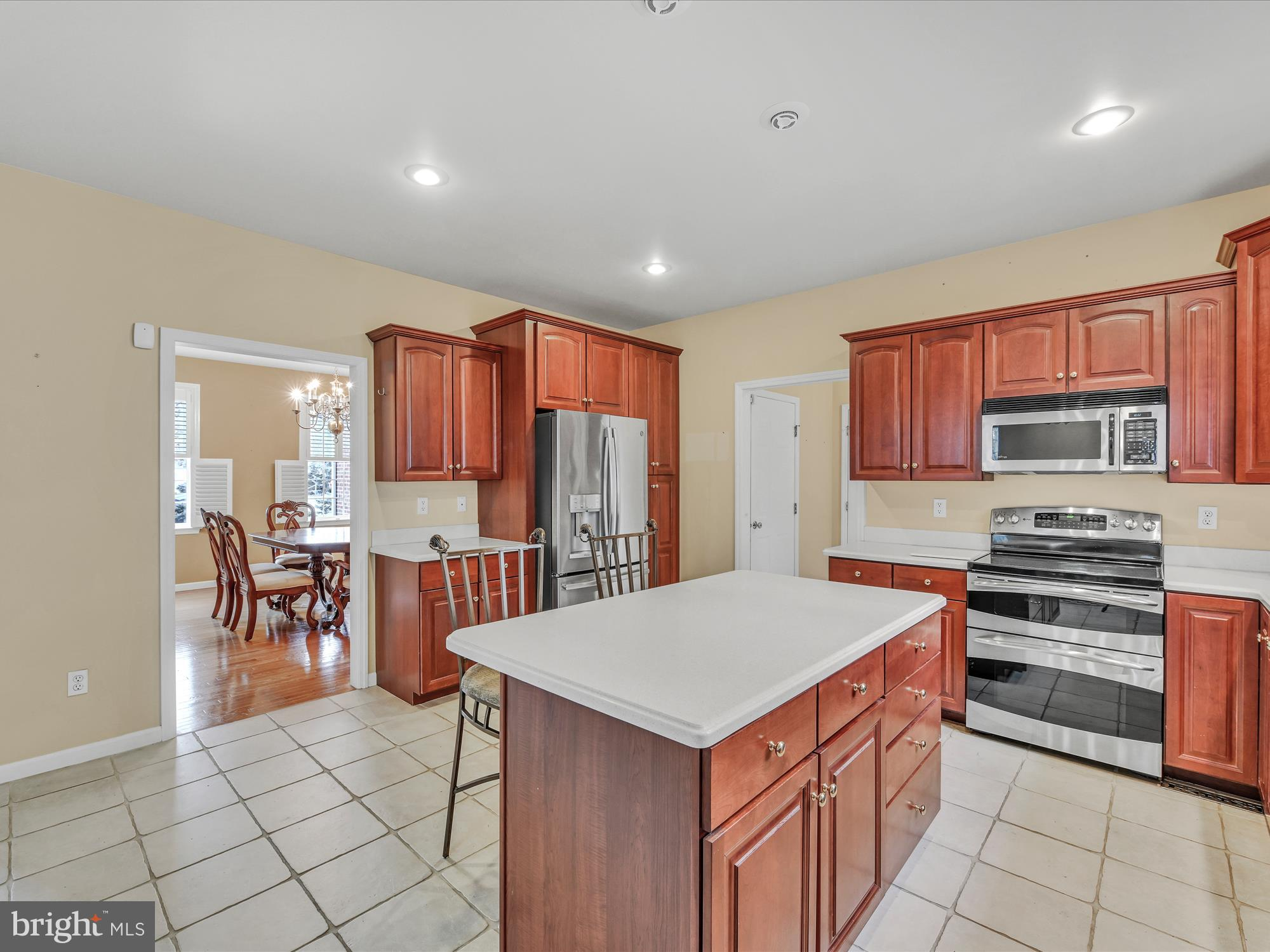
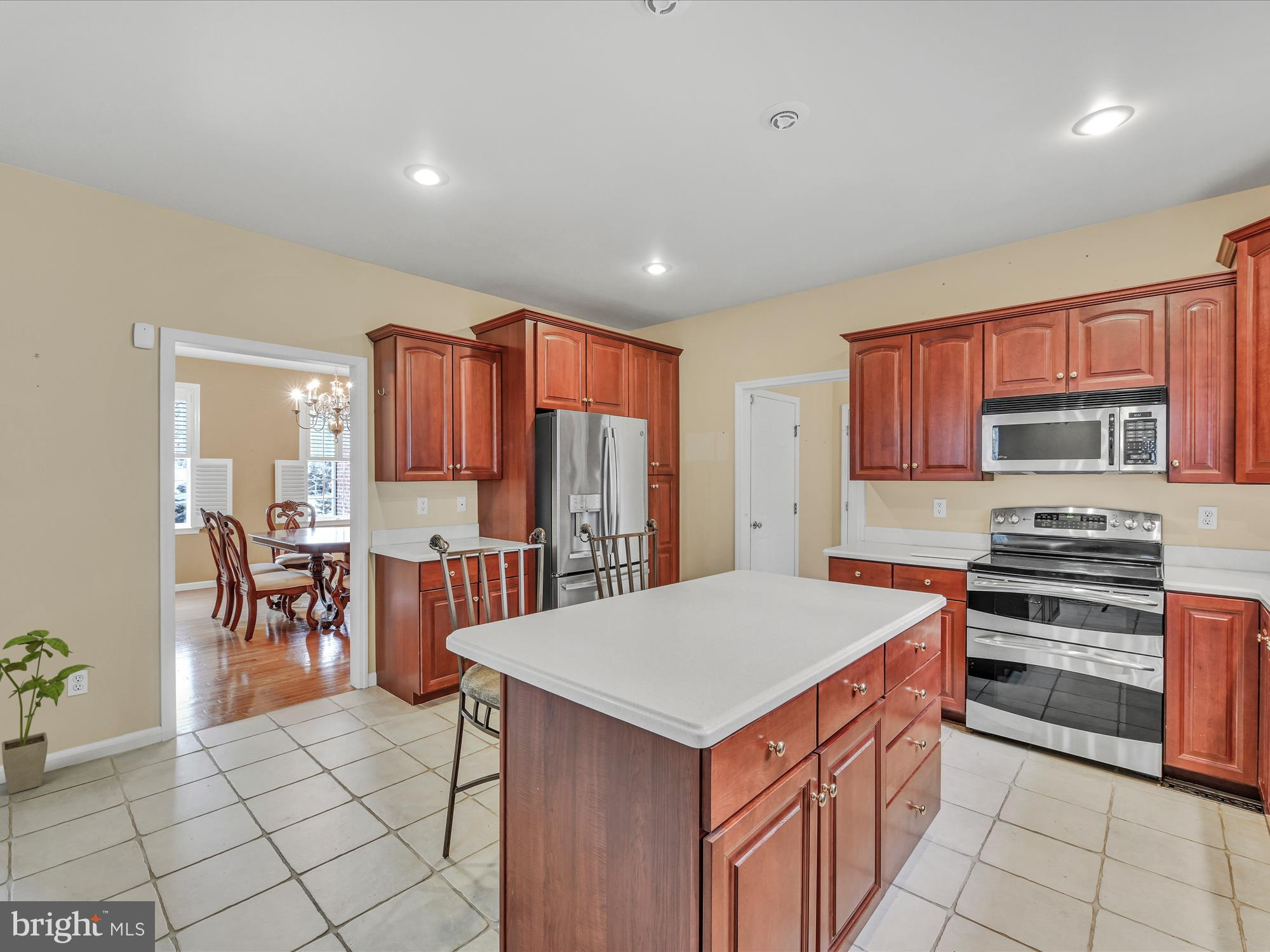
+ house plant [0,630,95,795]
